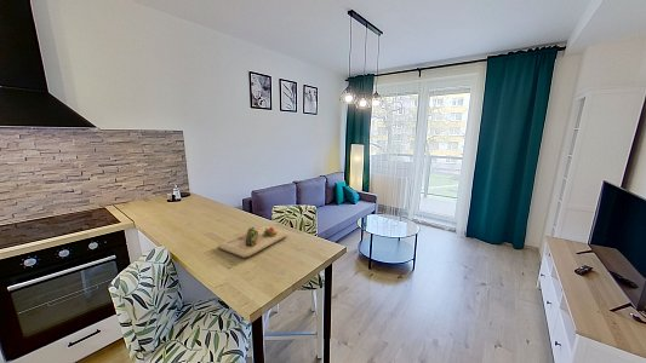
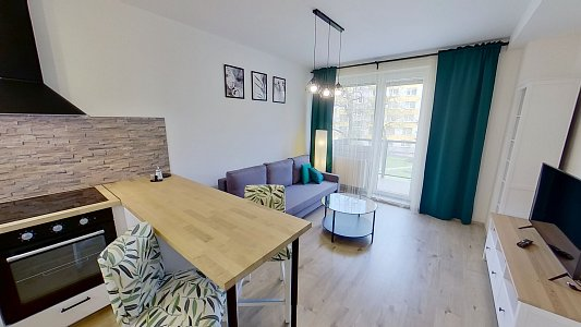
- cutting board [217,225,288,259]
